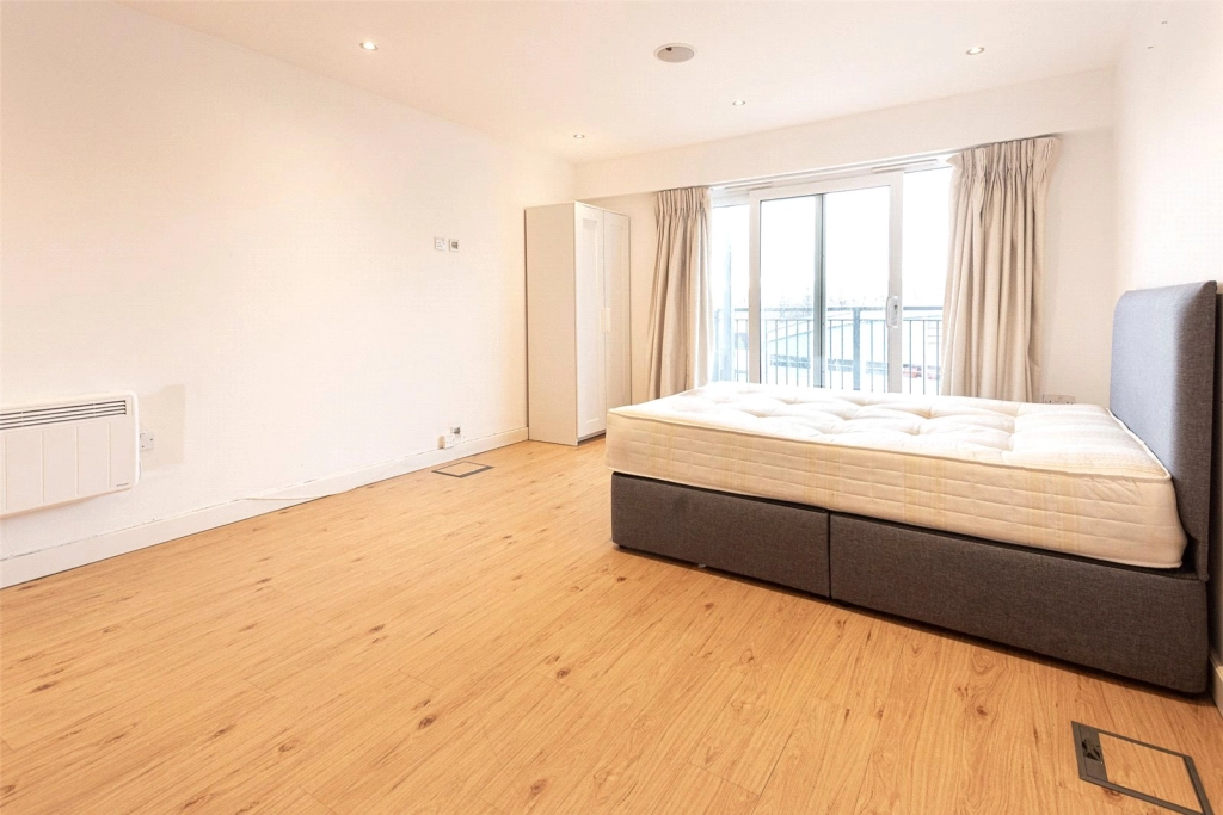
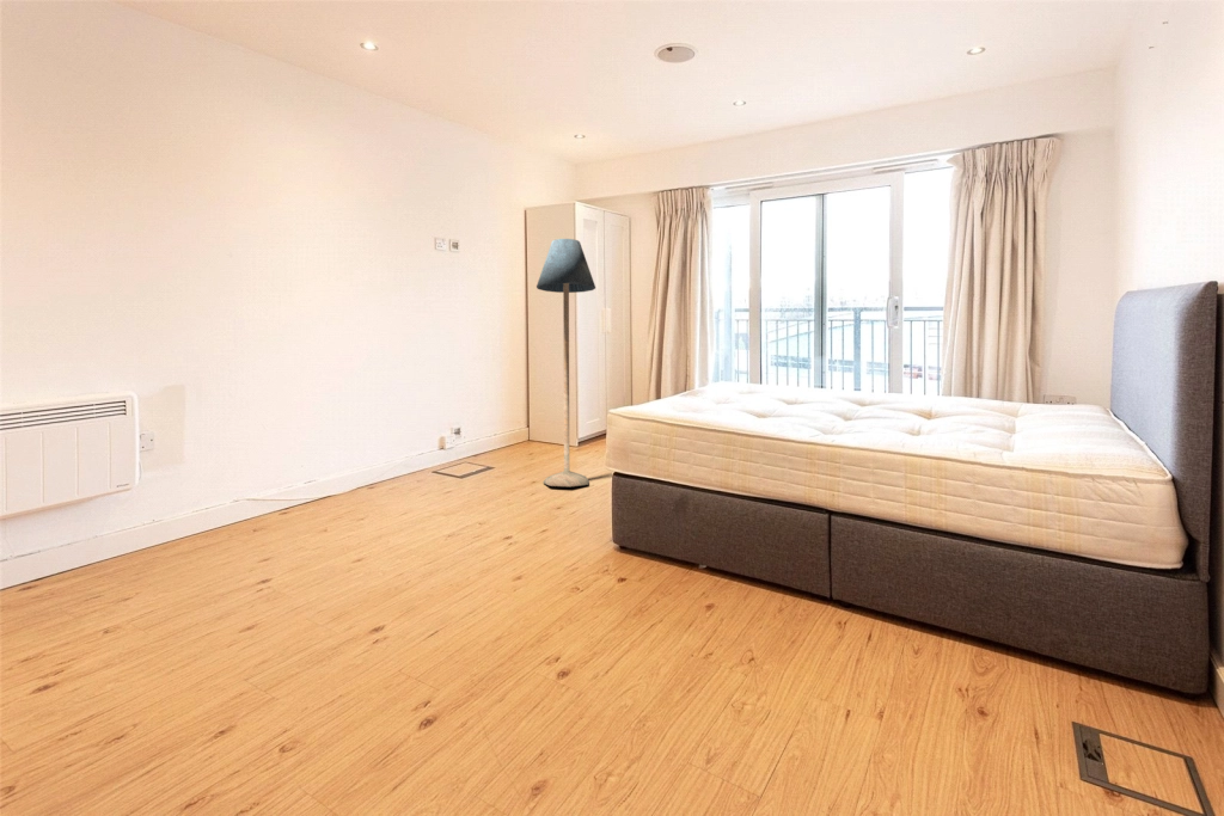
+ floor lamp [536,238,596,487]
